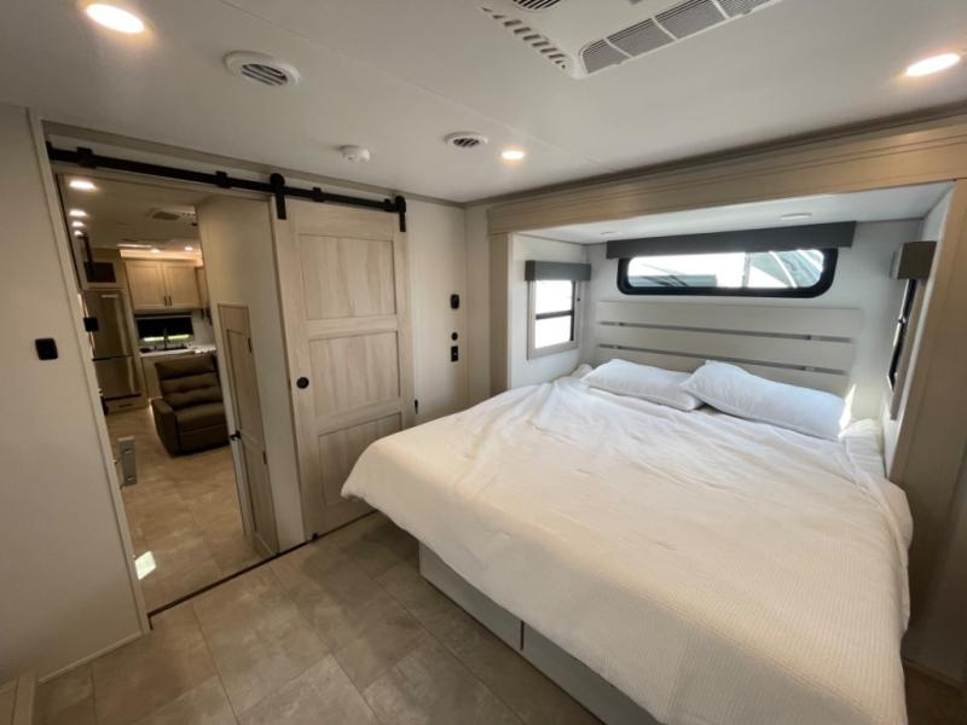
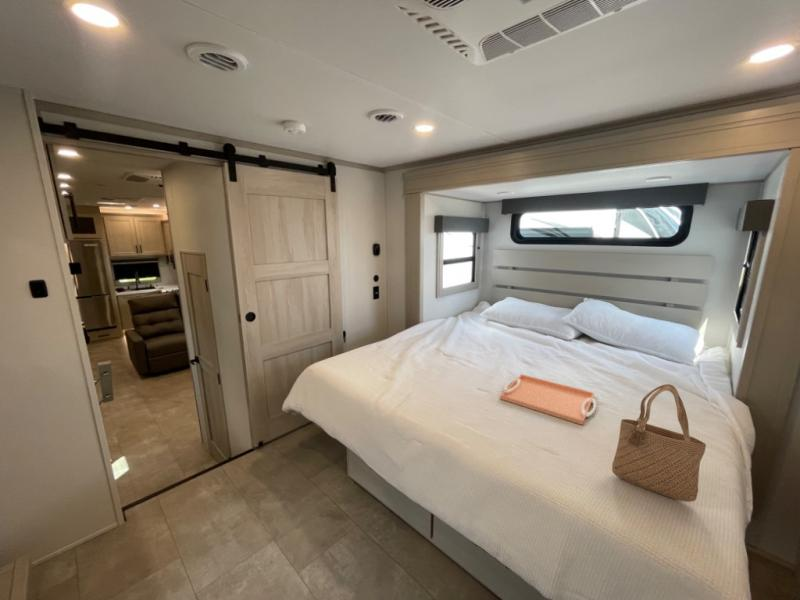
+ serving tray [499,373,597,426]
+ tote bag [611,383,707,503]
